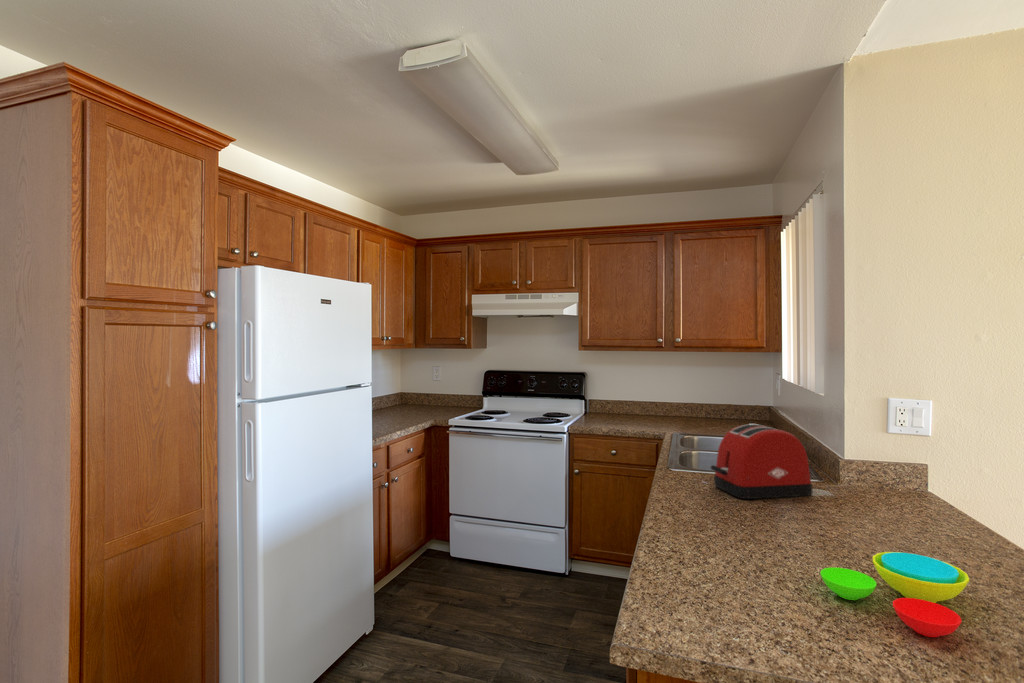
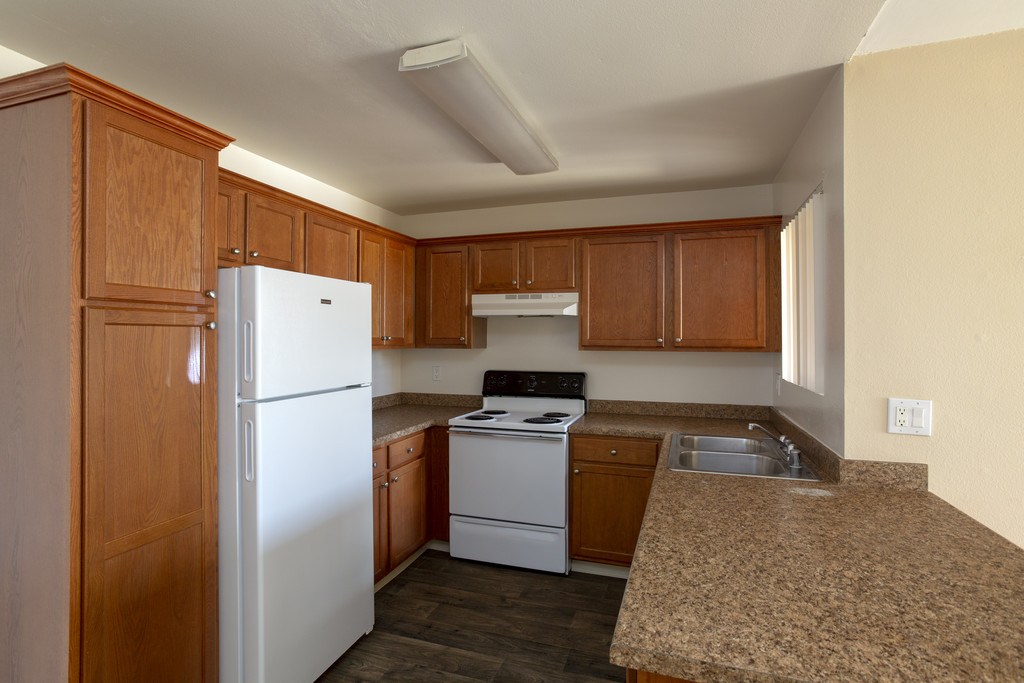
- toaster [710,423,814,500]
- bowl [819,551,970,638]
